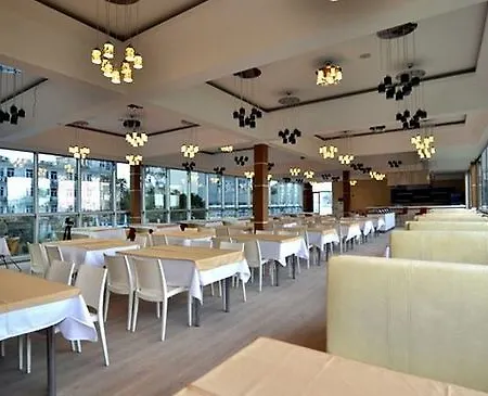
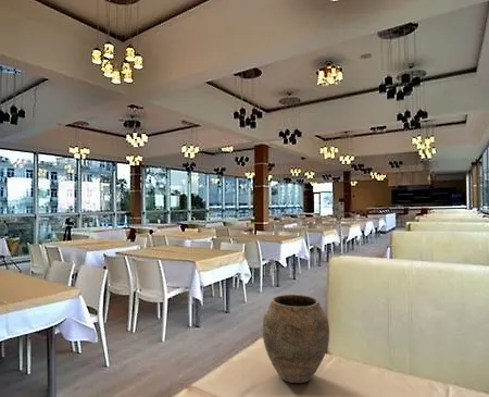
+ vase [261,294,330,384]
